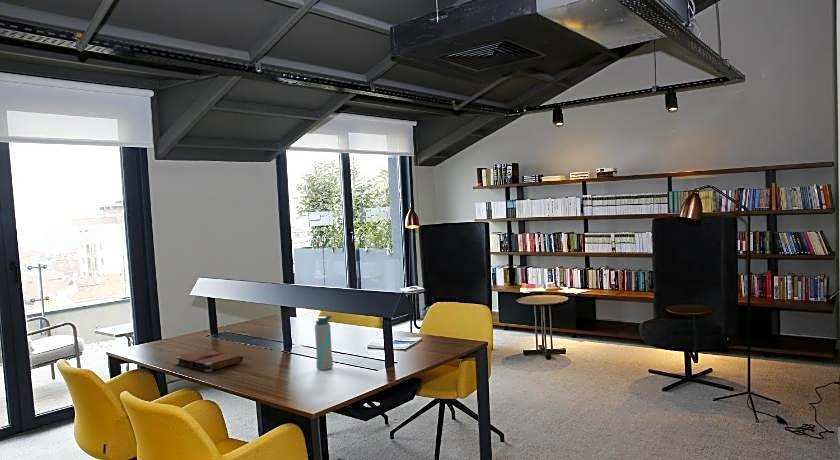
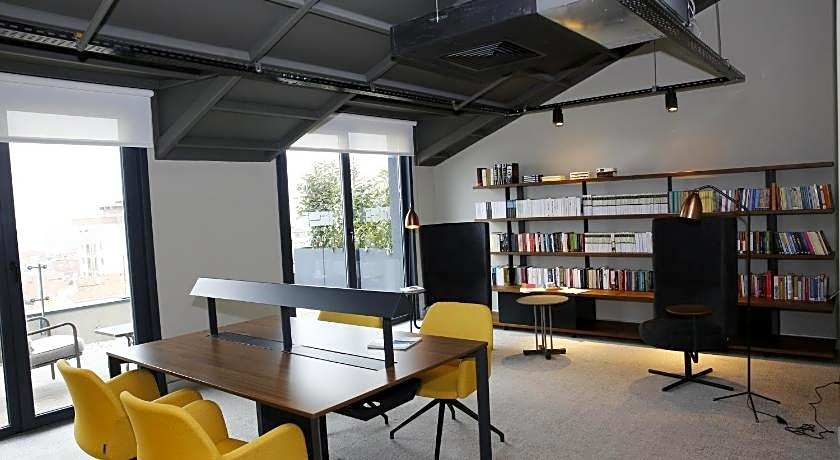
- water bottle [314,314,334,371]
- book [174,349,244,373]
